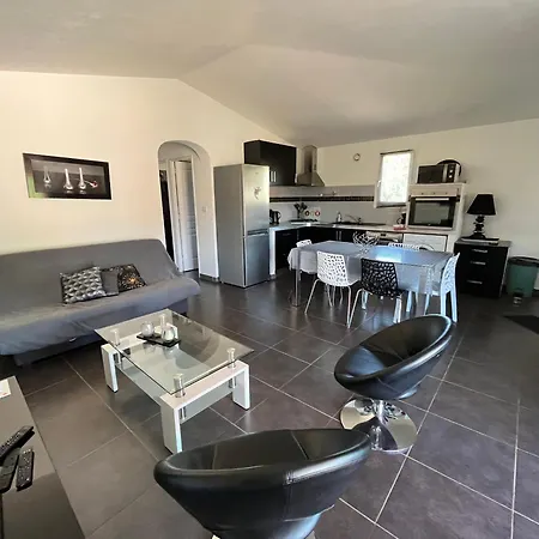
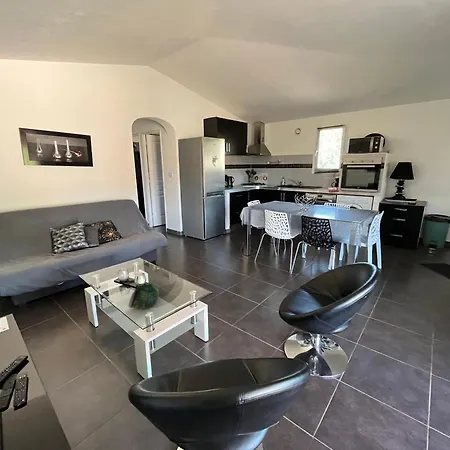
+ decorative bowl [127,283,160,310]
